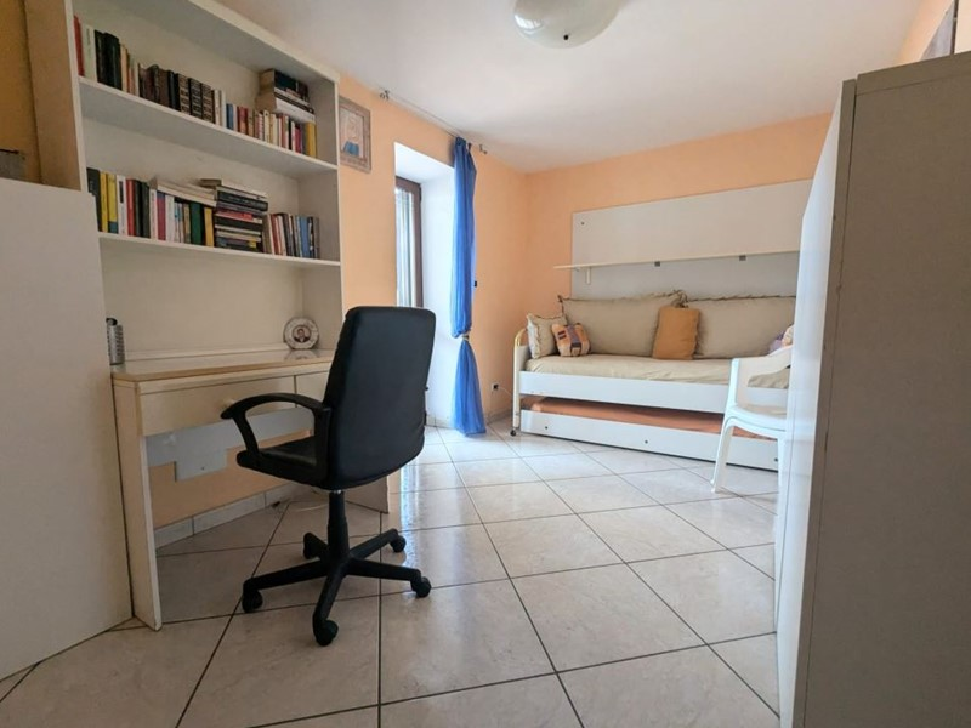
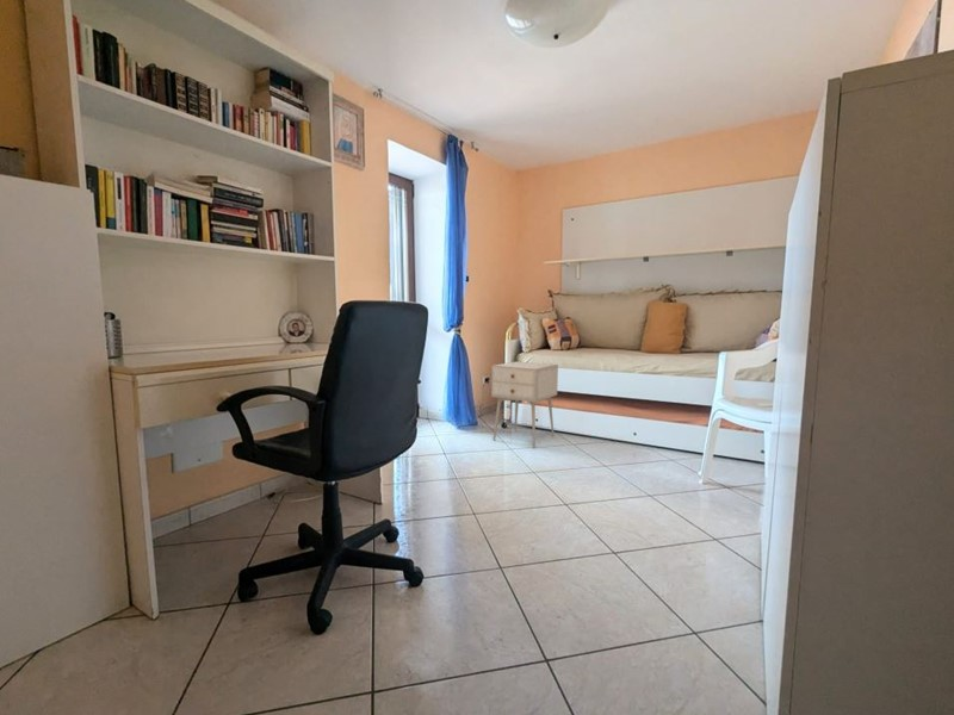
+ nightstand [490,361,559,449]
